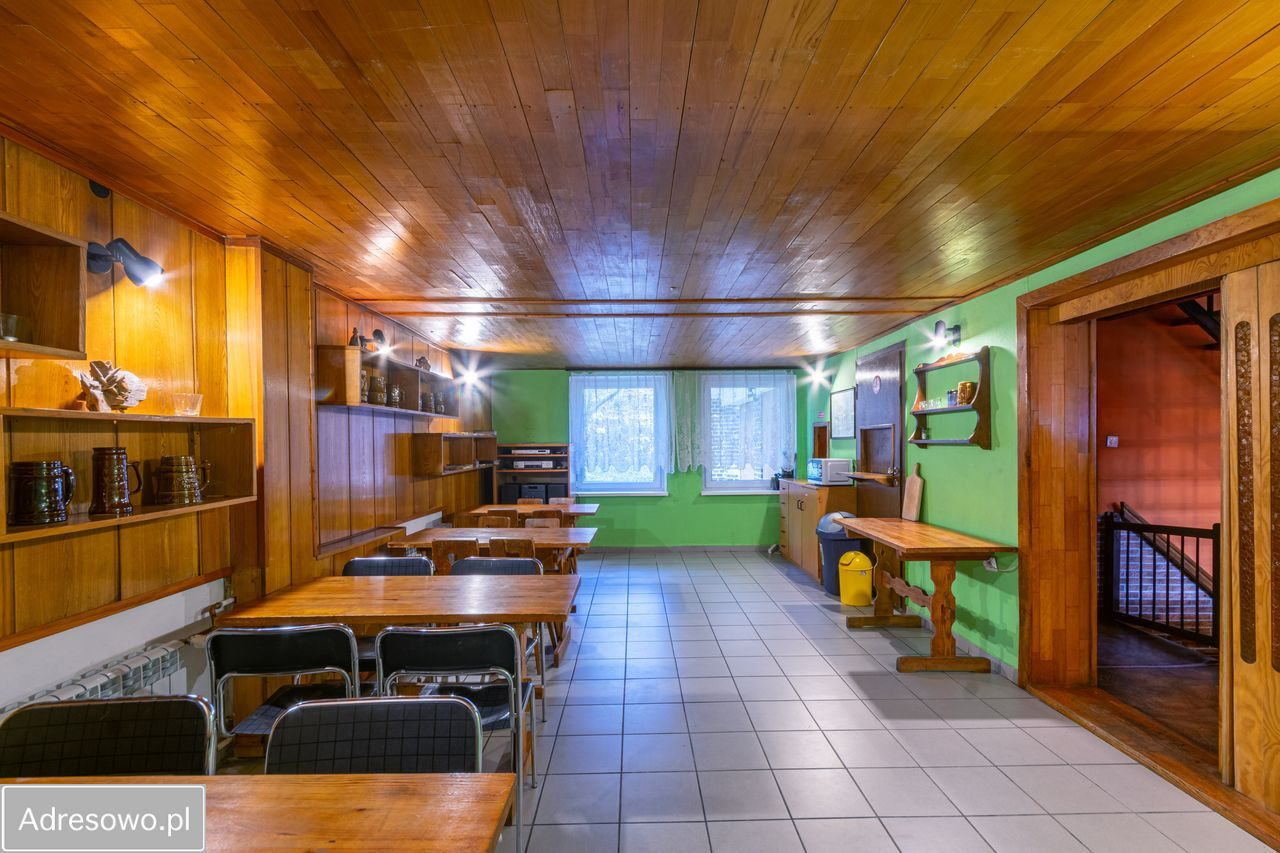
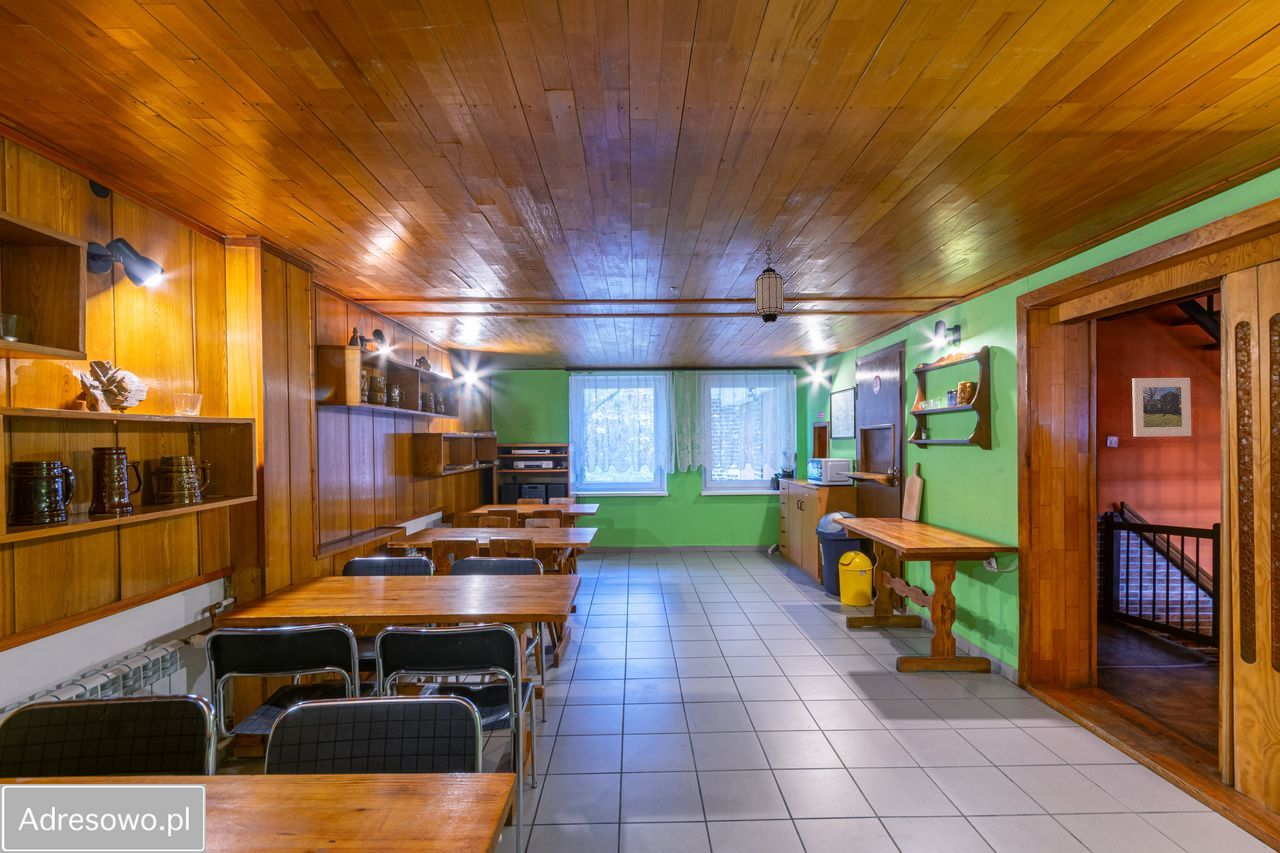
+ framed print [1131,377,1192,438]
+ hanging lantern [754,239,785,324]
